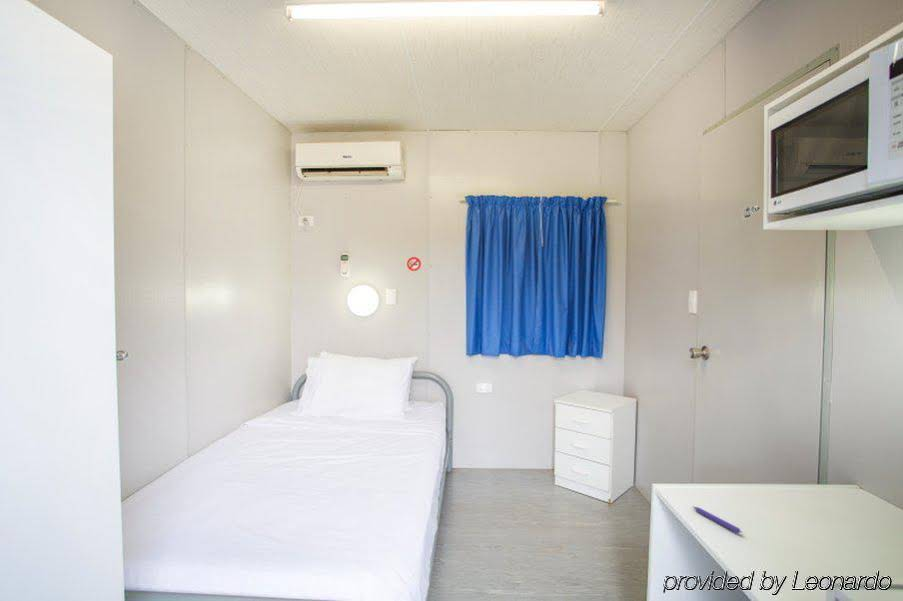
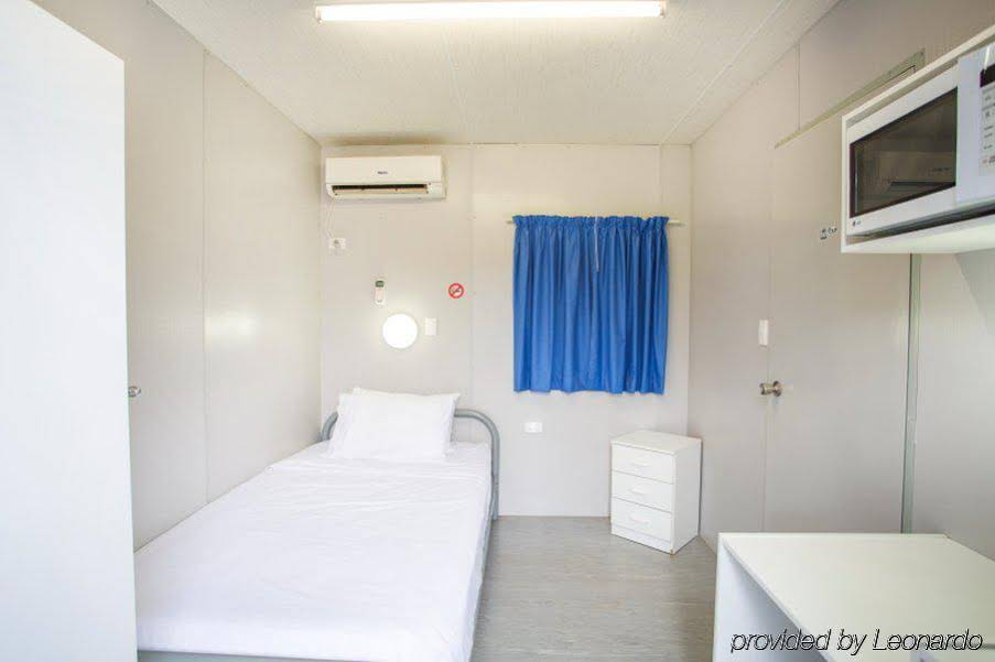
- pen [691,505,743,534]
